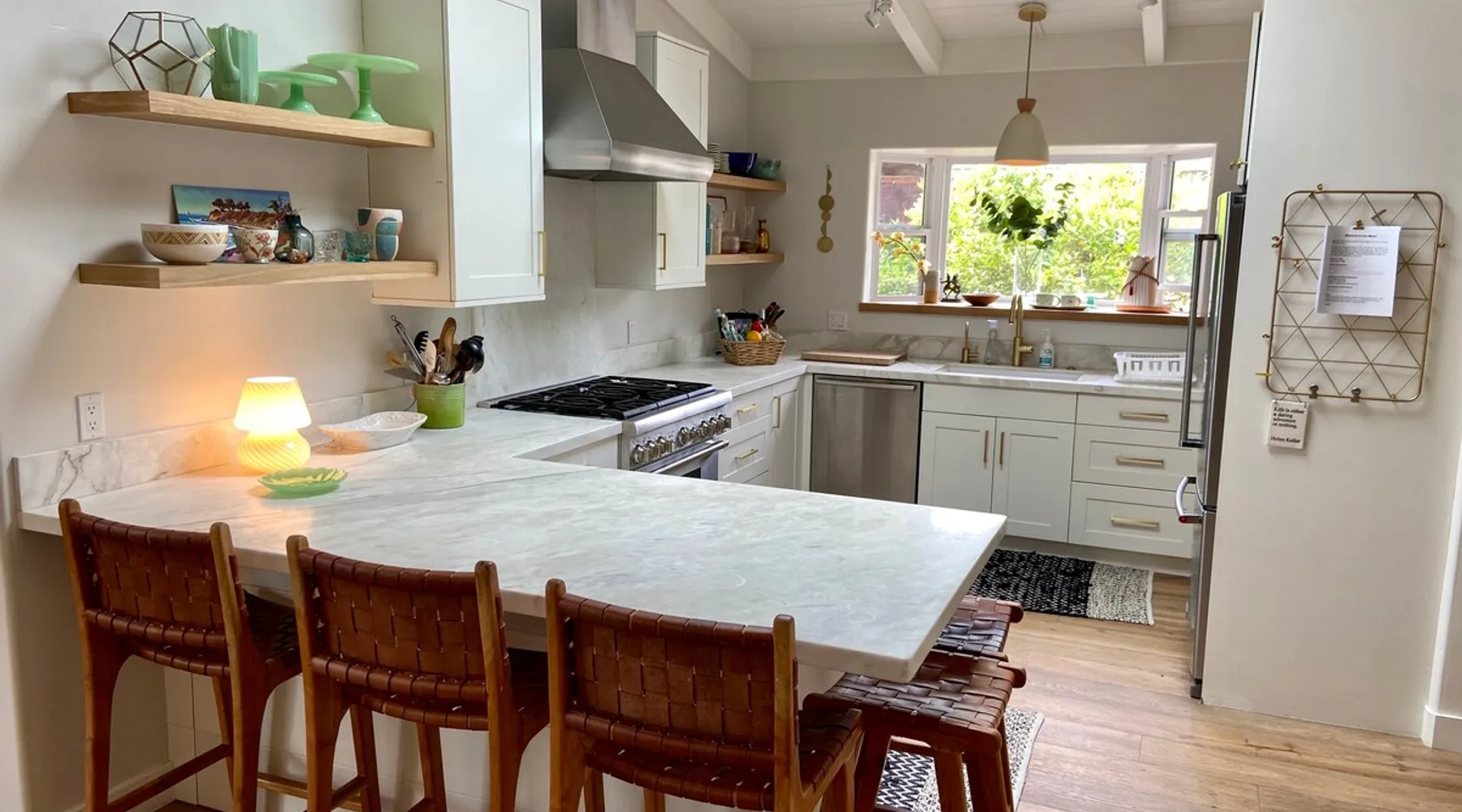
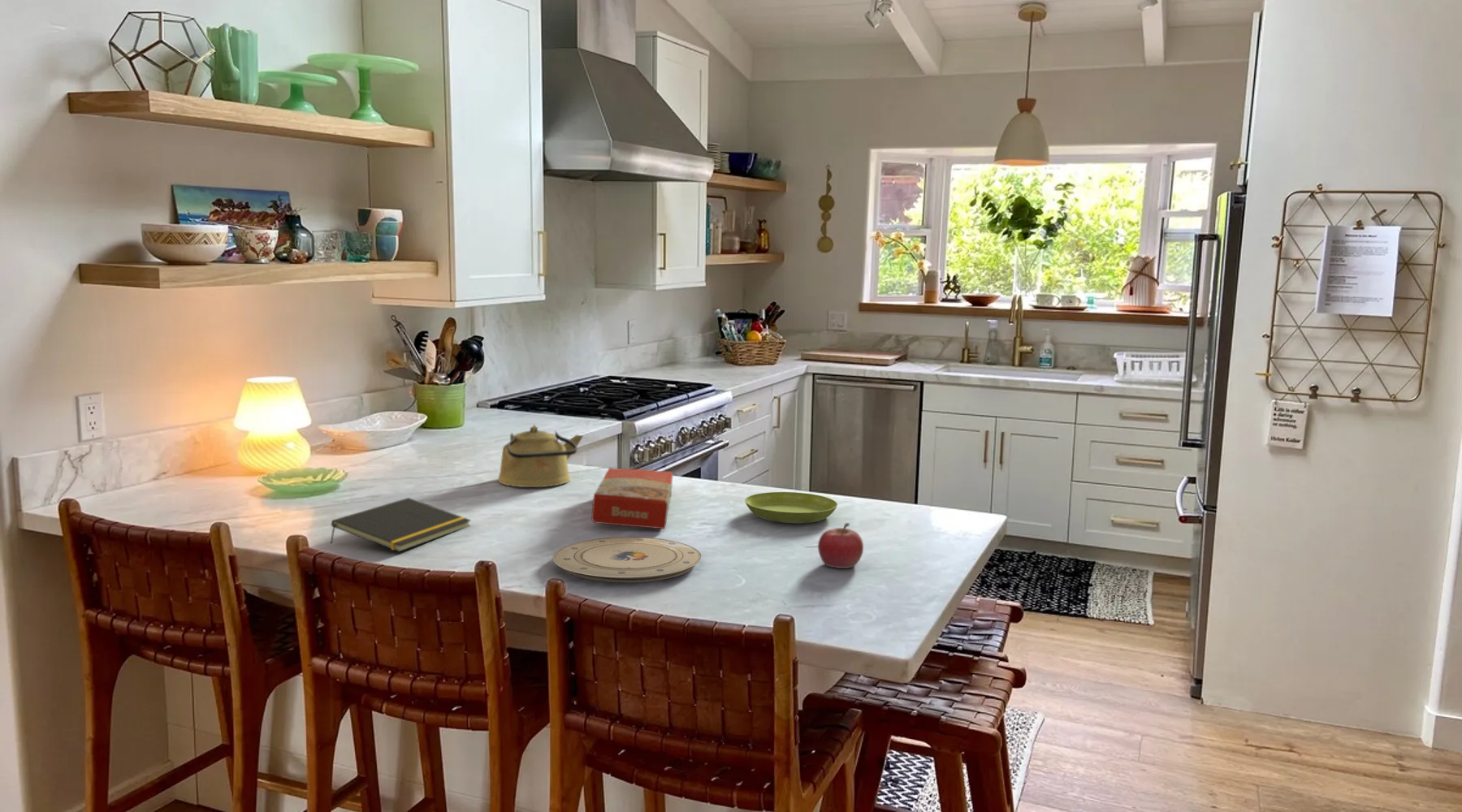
+ notepad [330,497,472,553]
+ fruit [817,522,864,569]
+ plate [551,536,702,583]
+ kettle [497,424,584,488]
+ saucer [744,491,838,524]
+ macaroni box [590,467,674,529]
